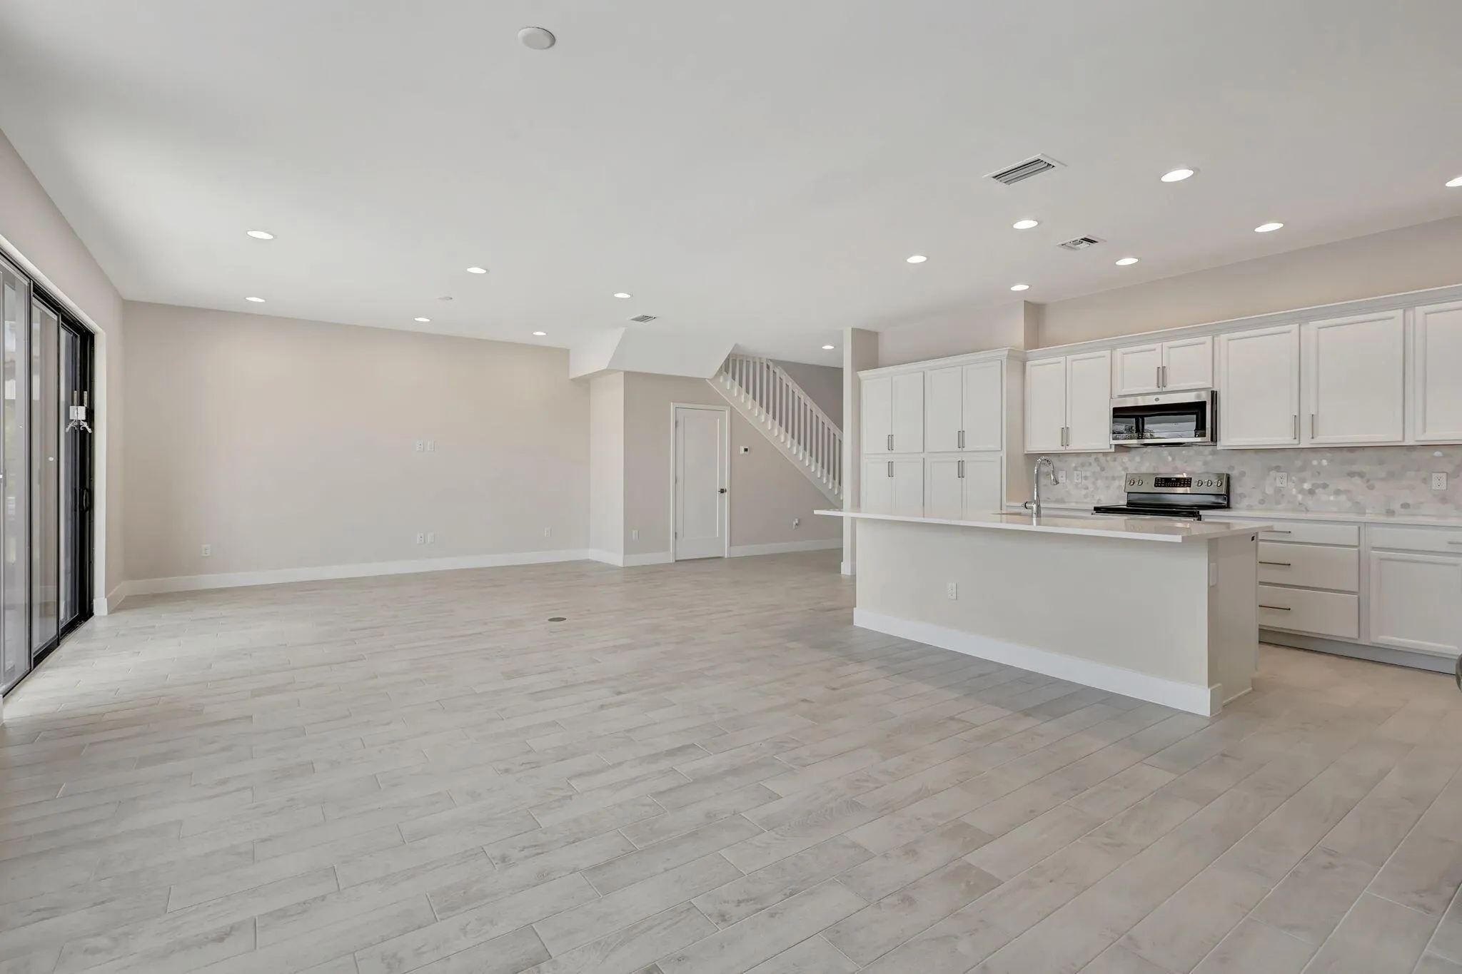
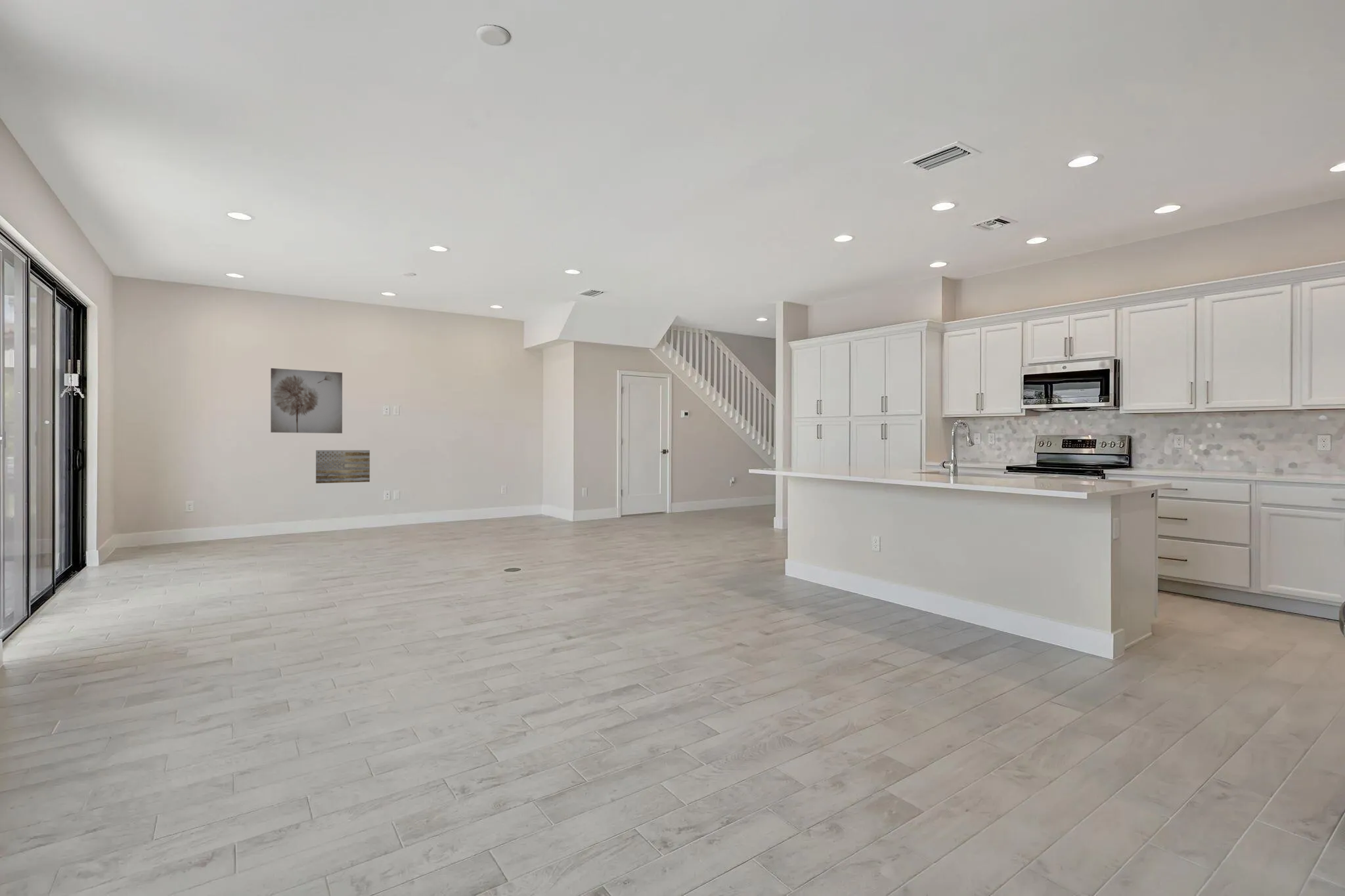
+ wall art [270,368,343,434]
+ wall art [315,450,370,484]
